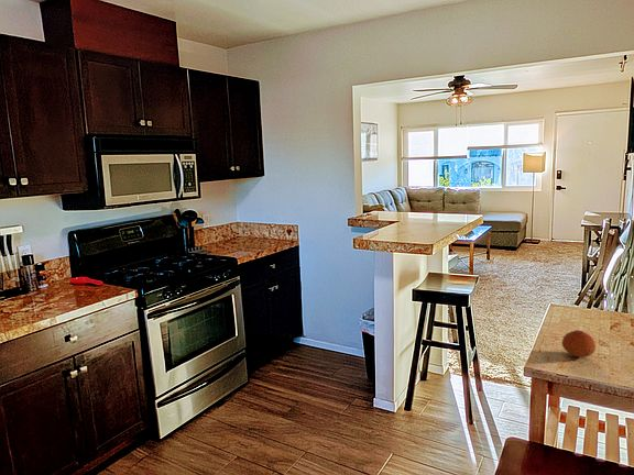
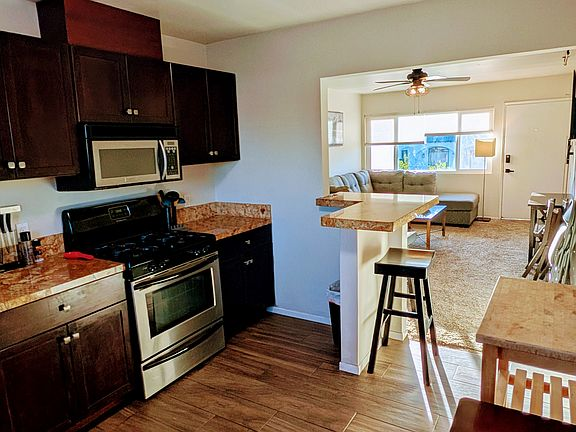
- fruit [561,329,597,358]
